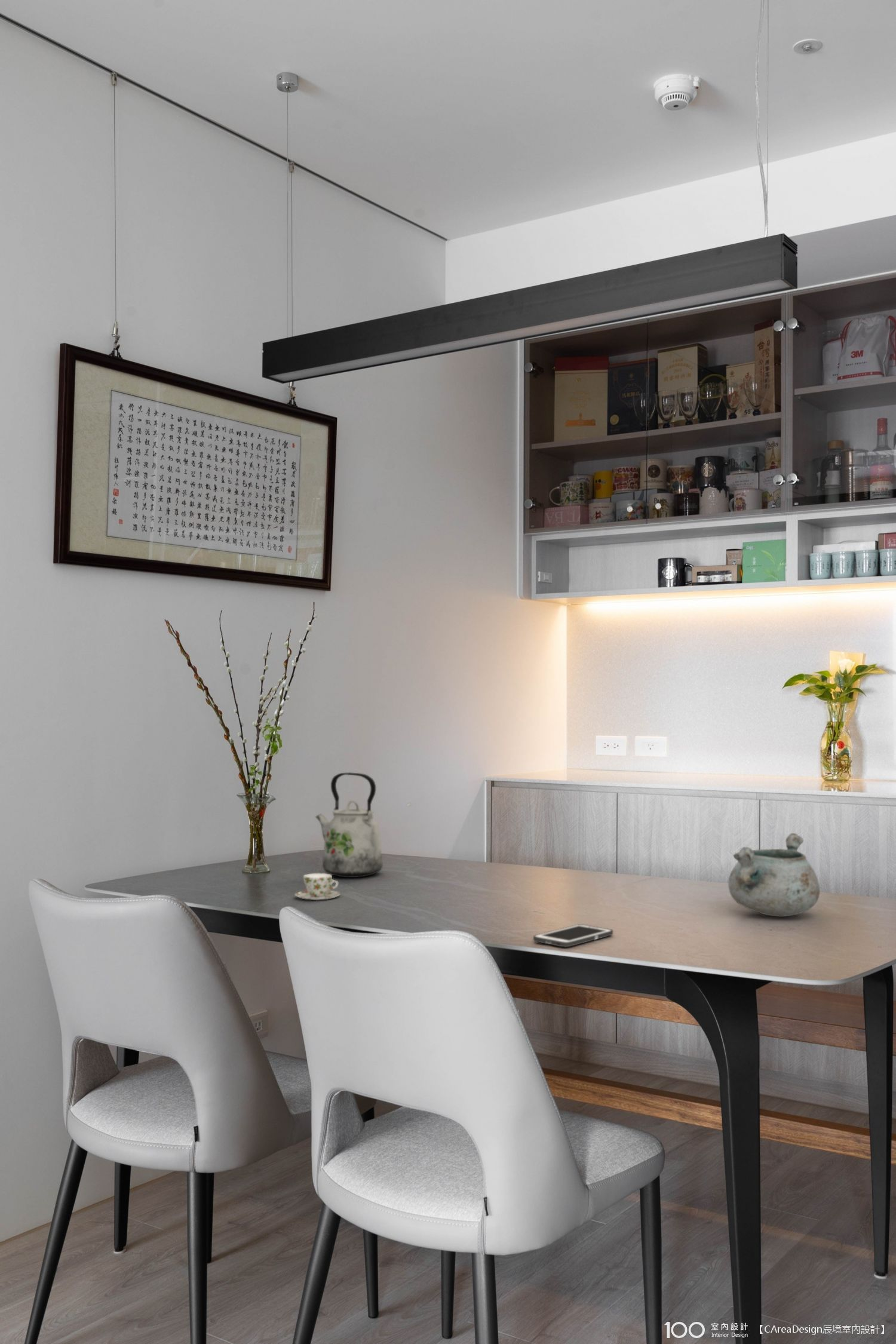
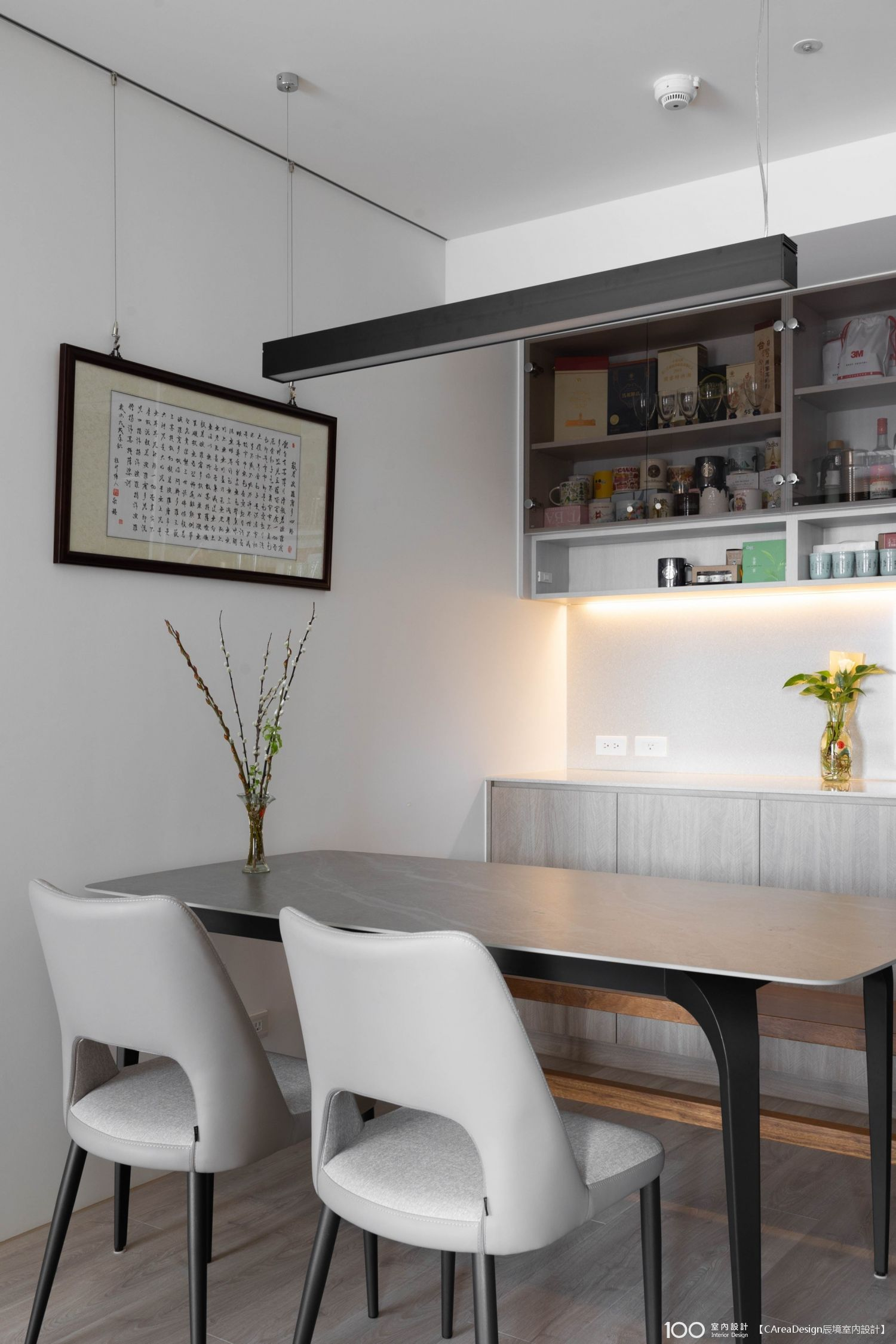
- decorative bowl [728,833,820,918]
- cell phone [533,923,613,948]
- kettle [315,772,383,878]
- teacup [294,873,340,901]
